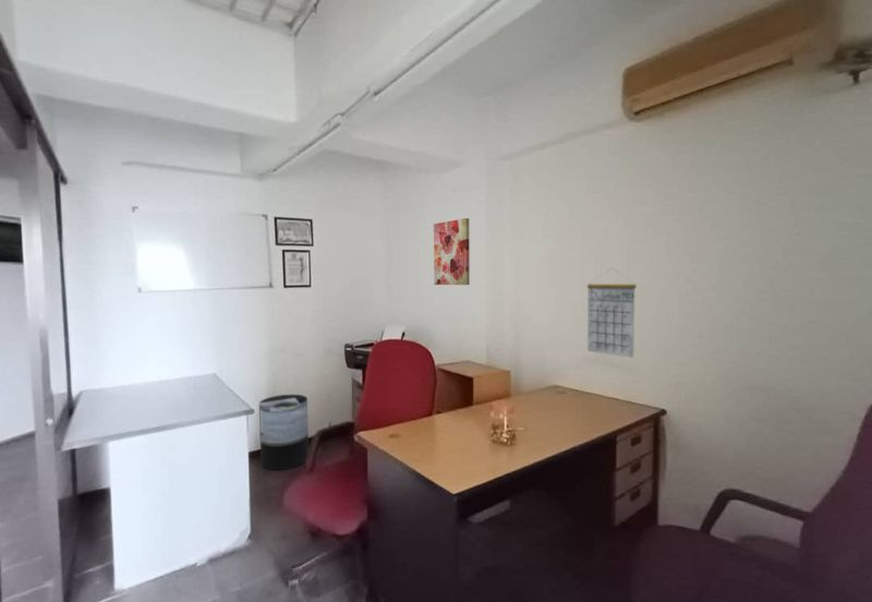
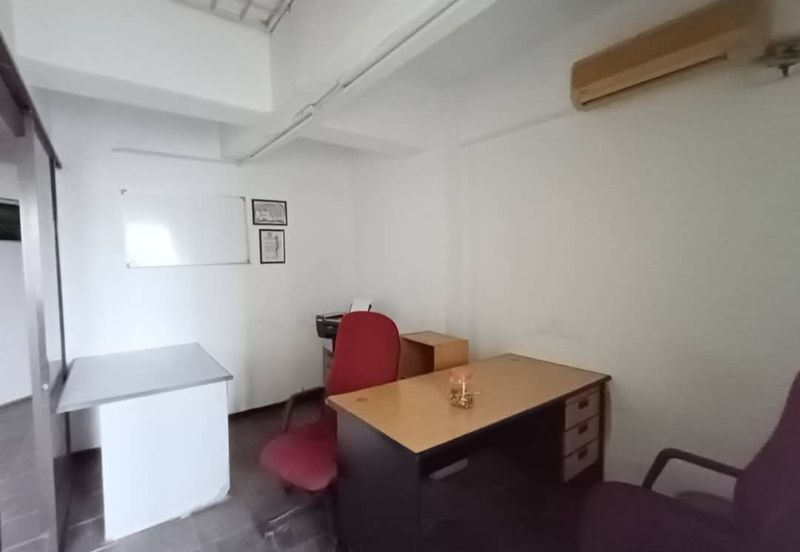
- trash can [258,394,310,471]
- calendar [586,267,638,359]
- wall art [433,217,471,286]
